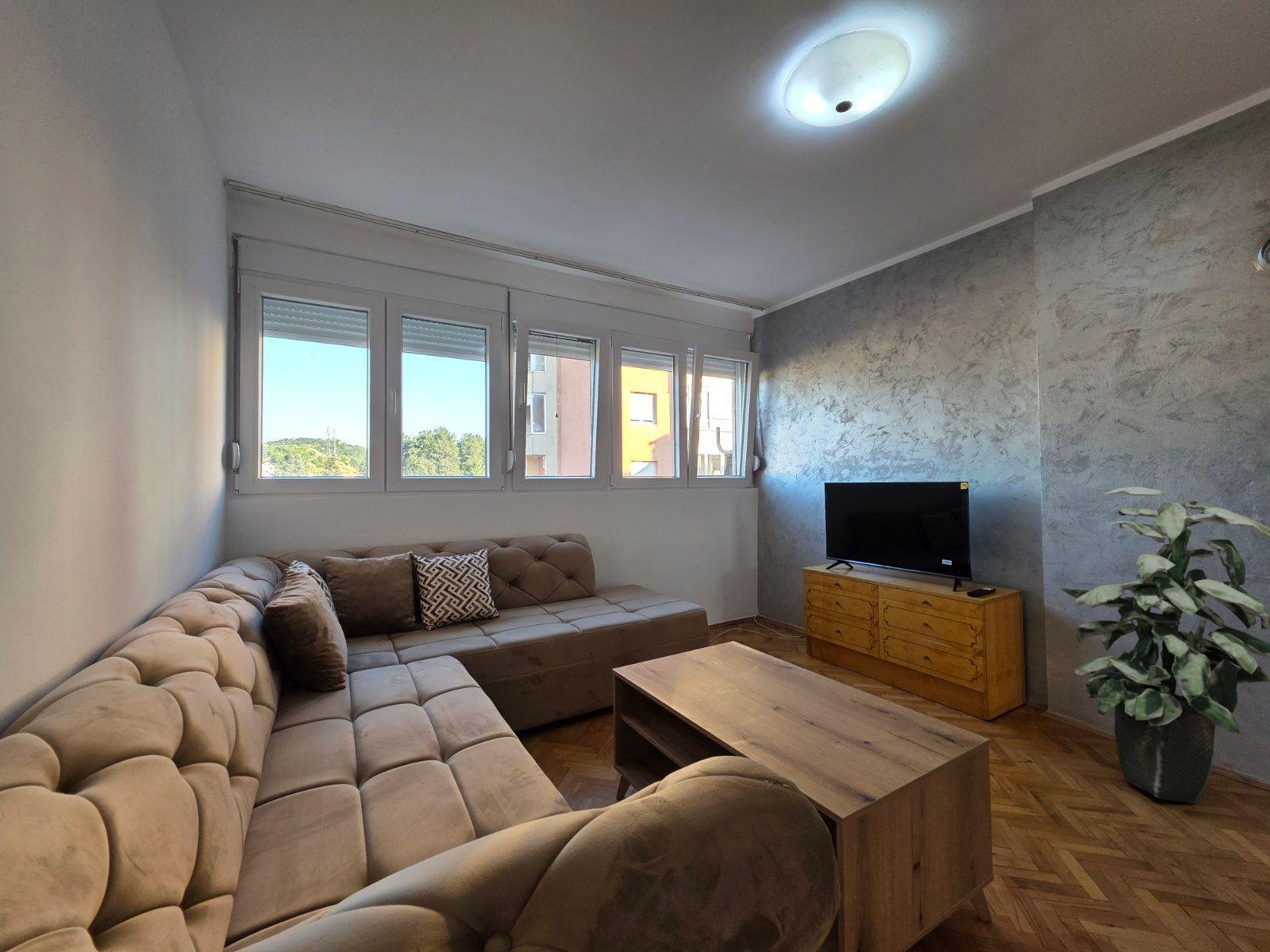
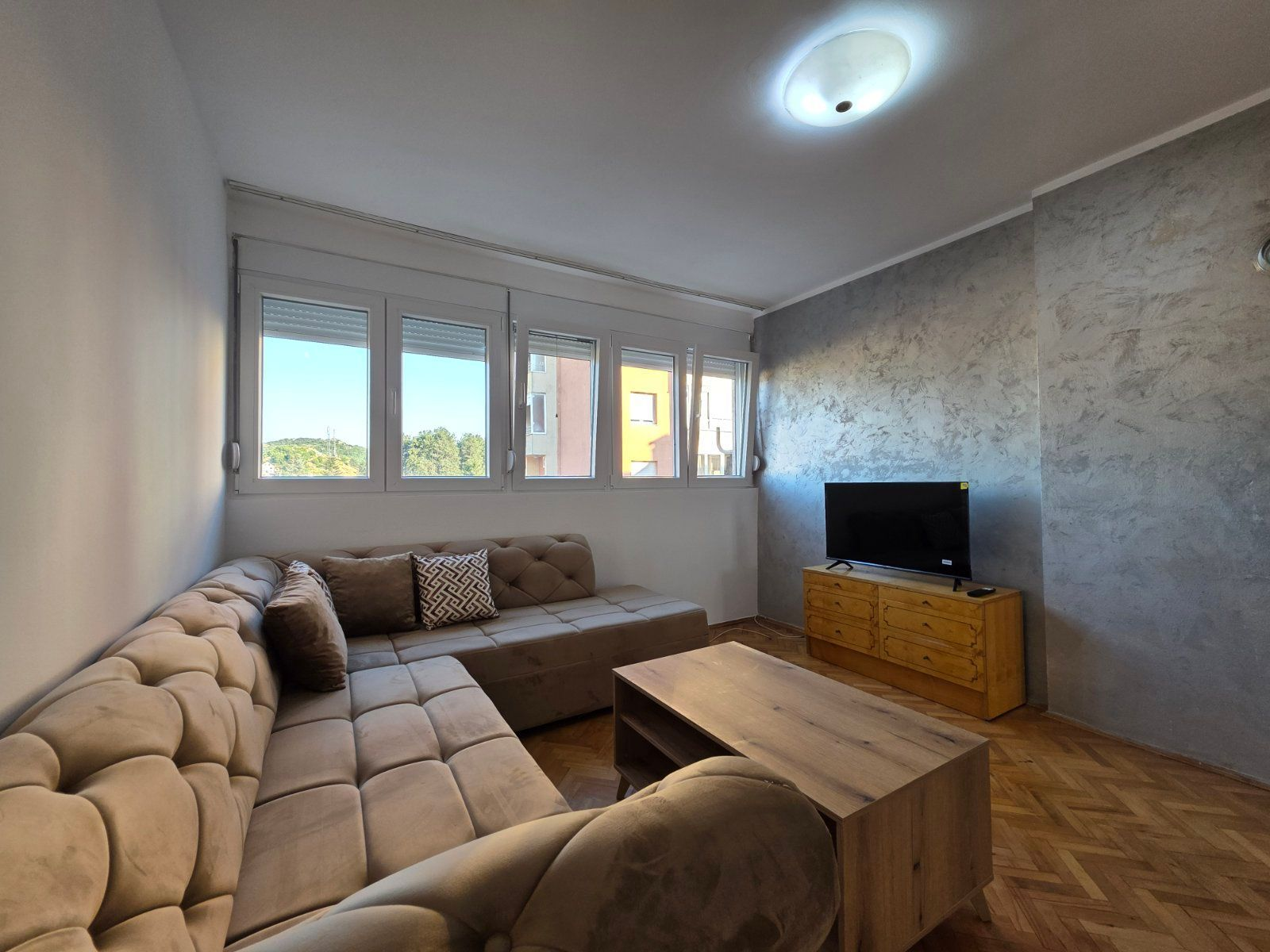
- indoor plant [1059,486,1270,805]
